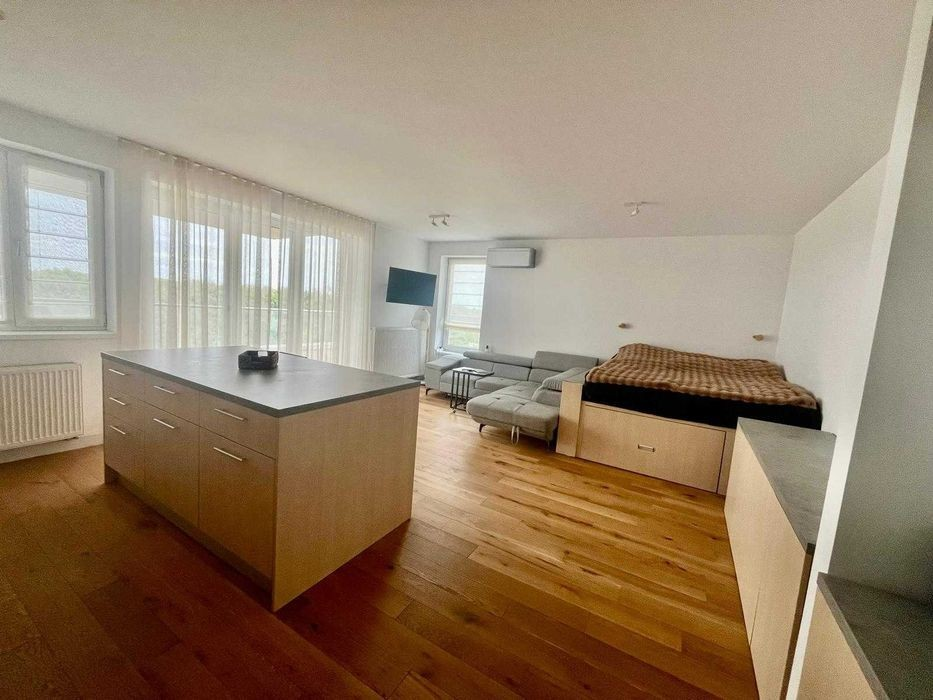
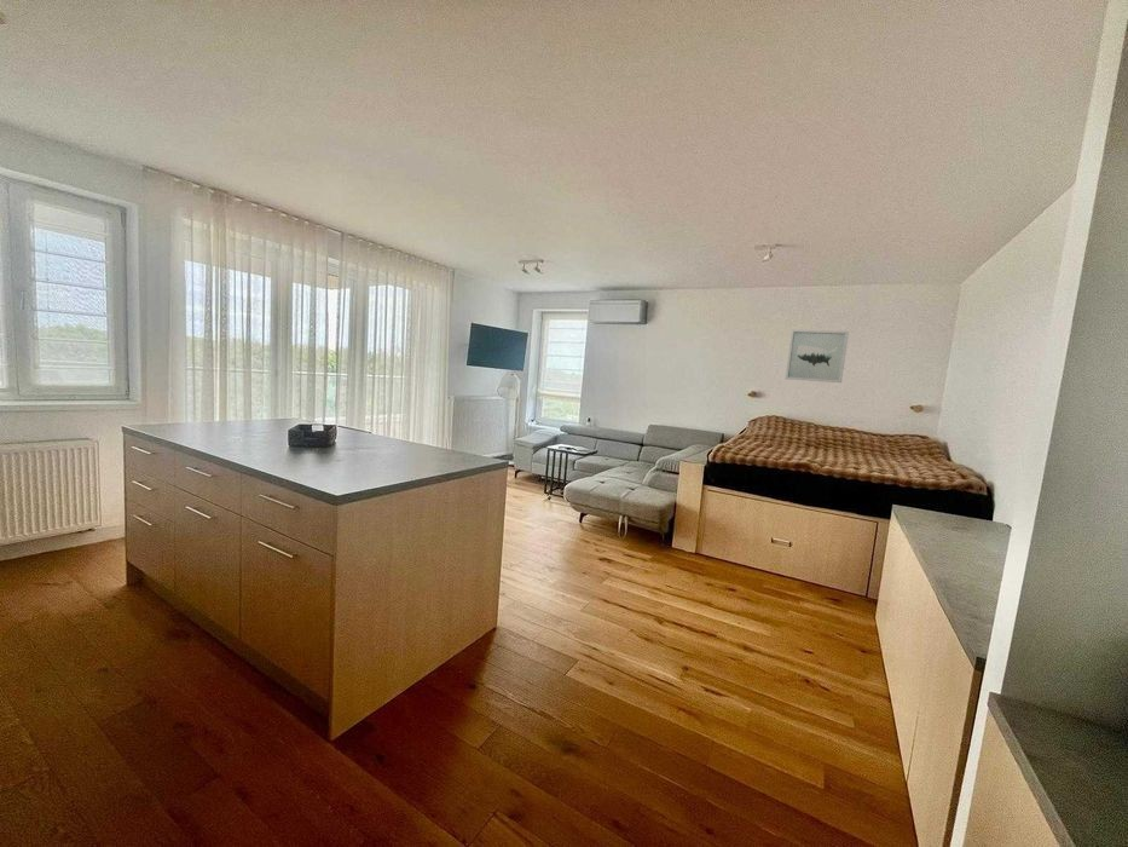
+ wall art [783,329,850,384]
